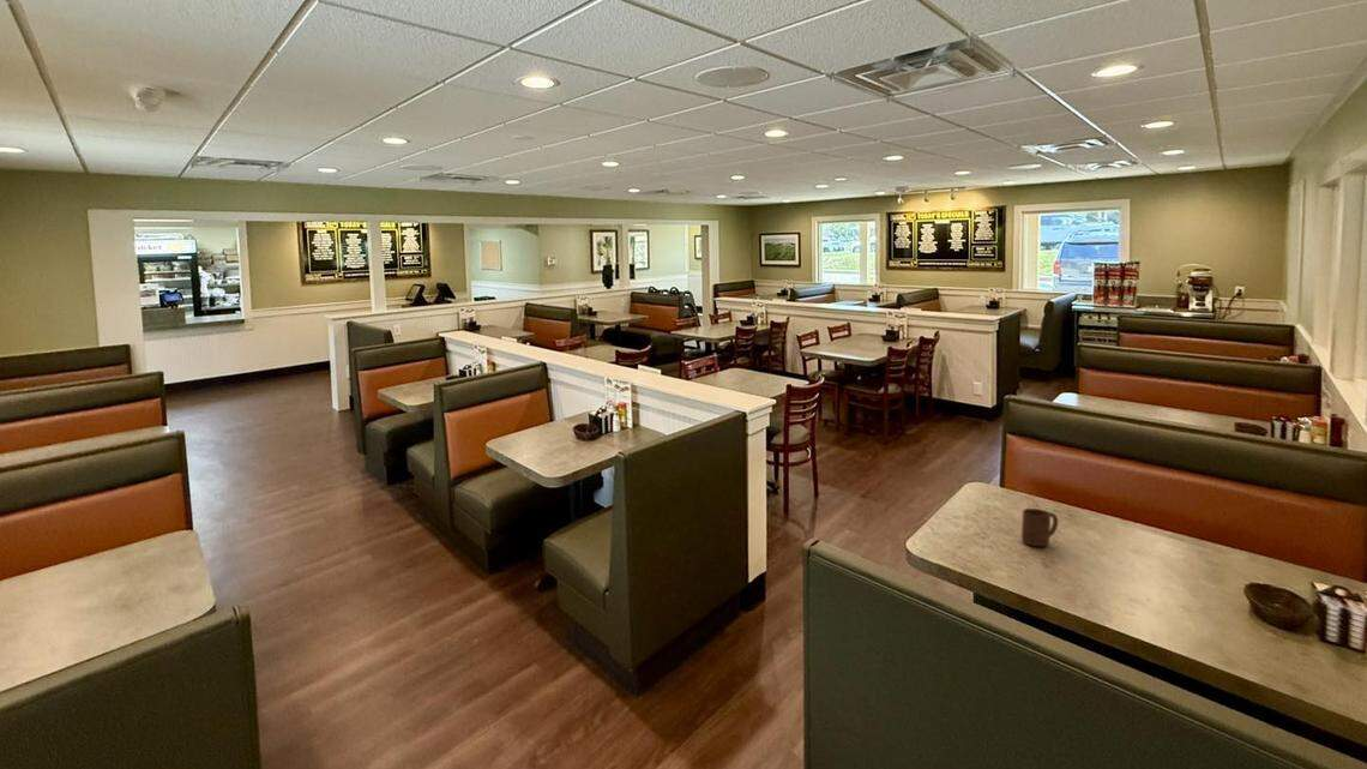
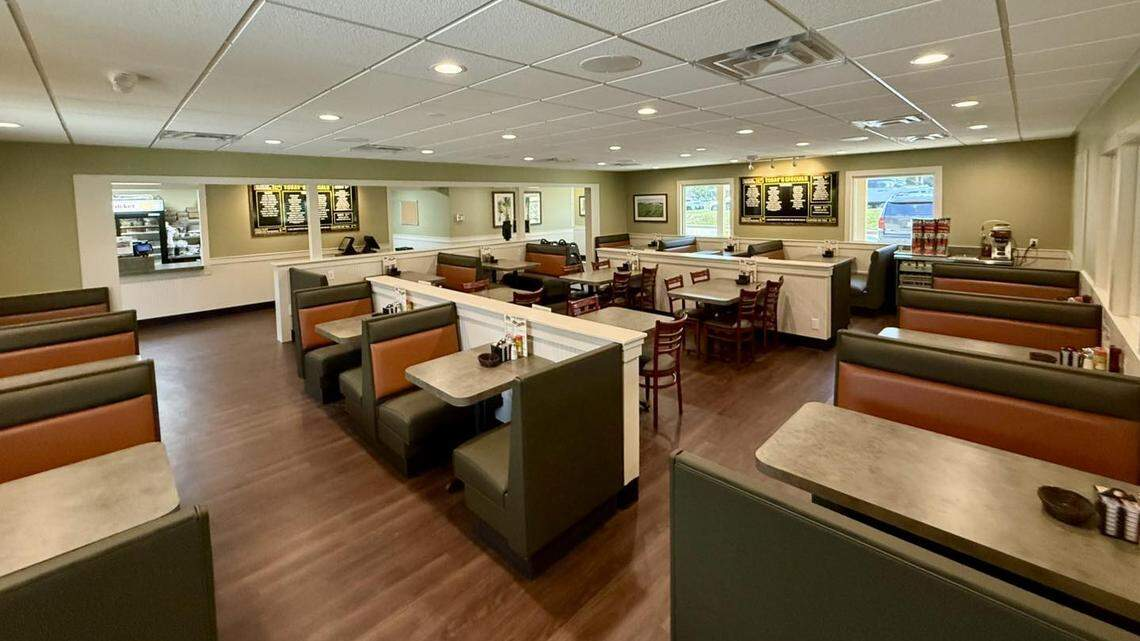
- cup [1020,507,1059,547]
